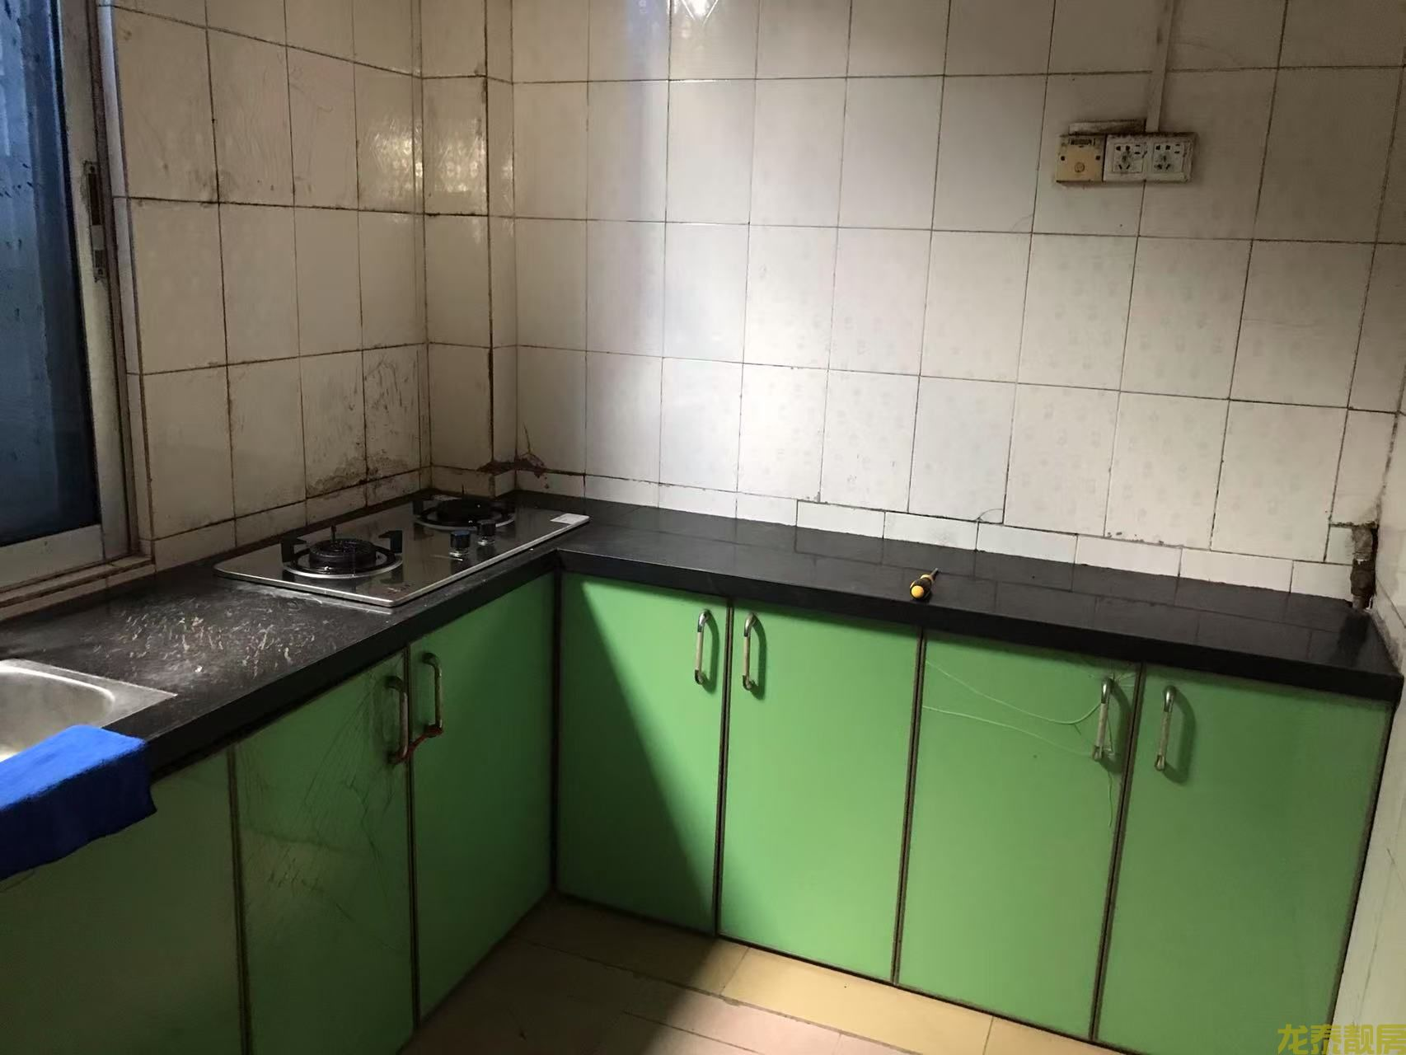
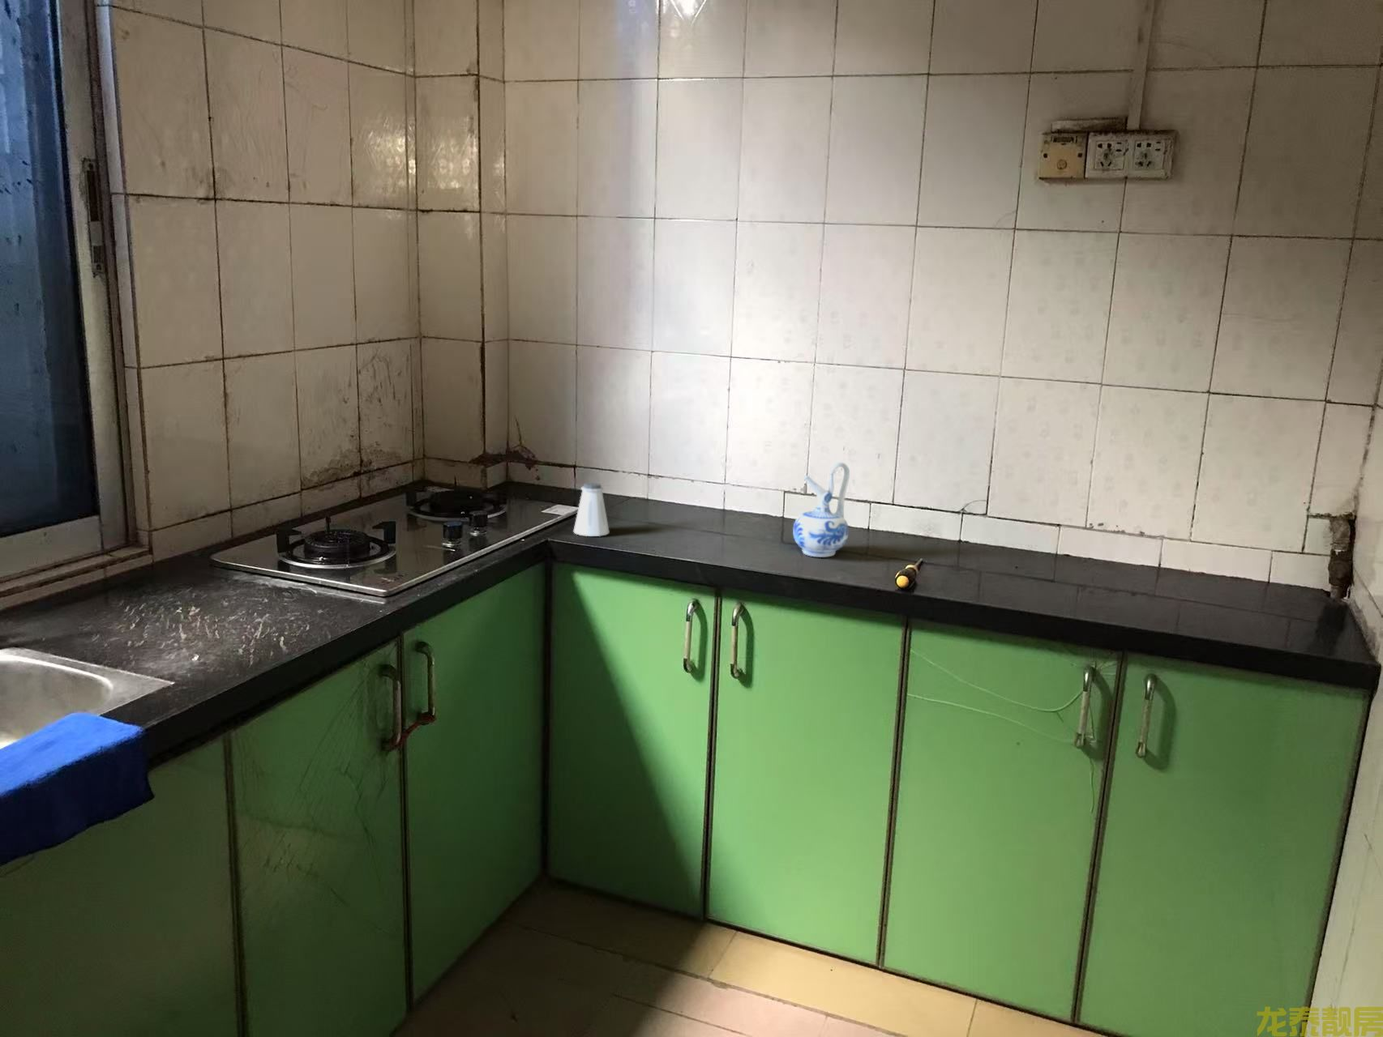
+ saltshaker [572,483,610,537]
+ ceramic pitcher [792,462,850,558]
